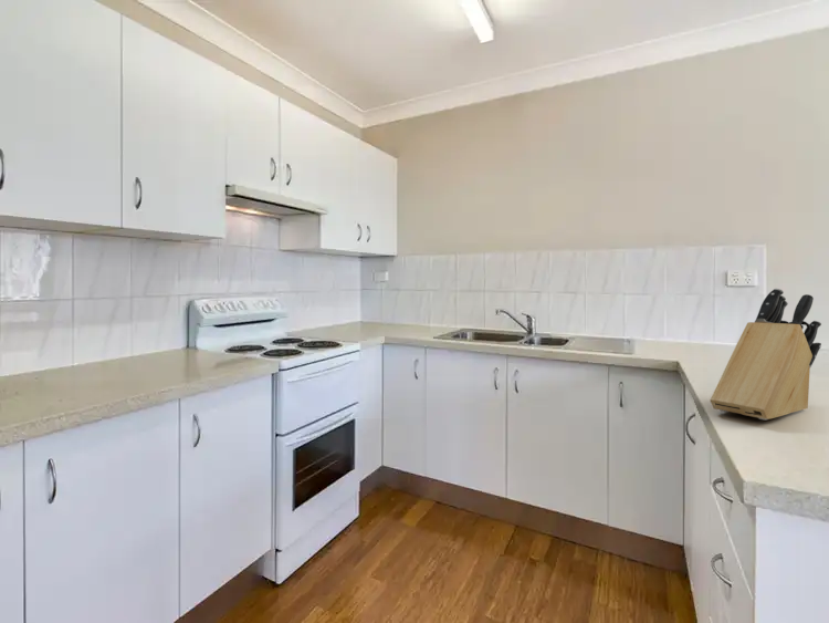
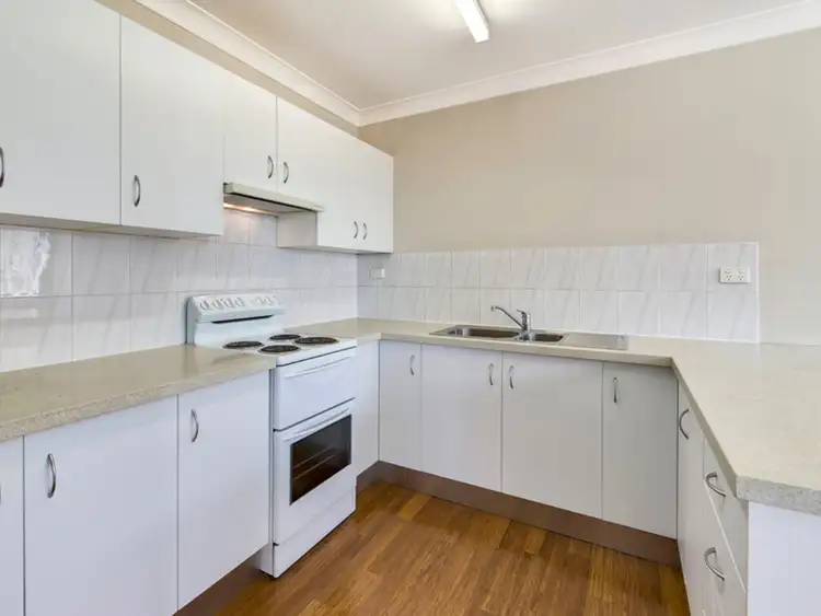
- knife block [709,288,822,420]
